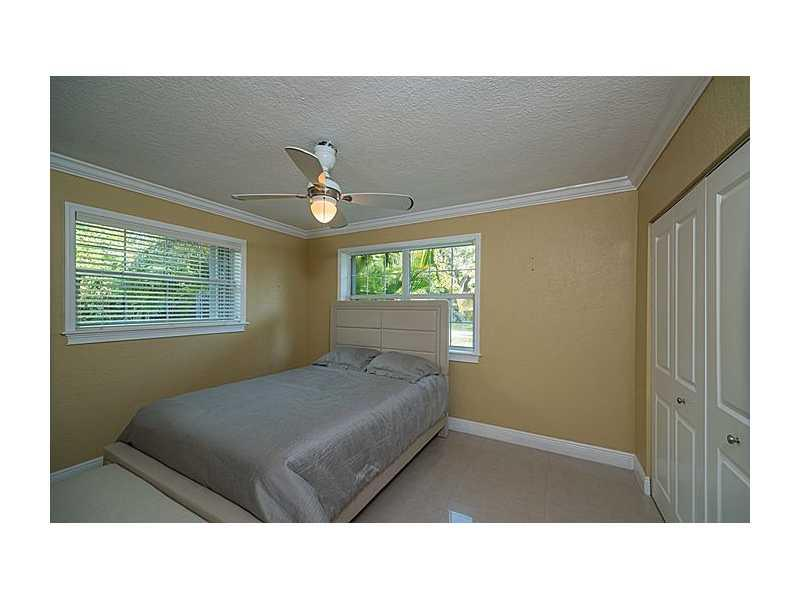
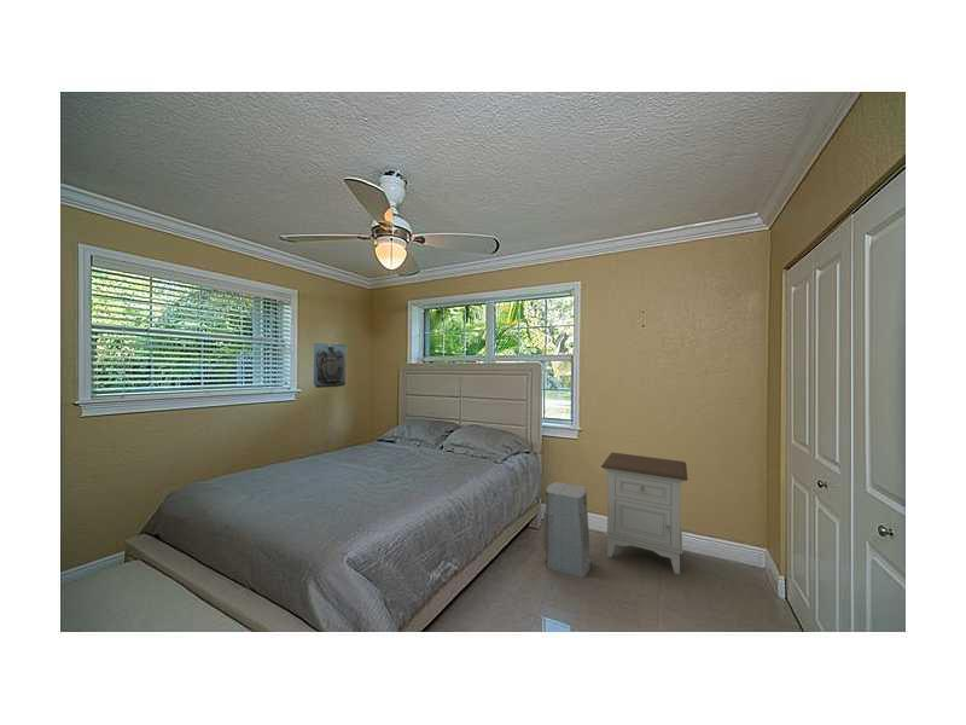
+ nightstand [600,452,689,575]
+ air purifier [542,481,592,579]
+ wall sculpture [313,342,347,389]
